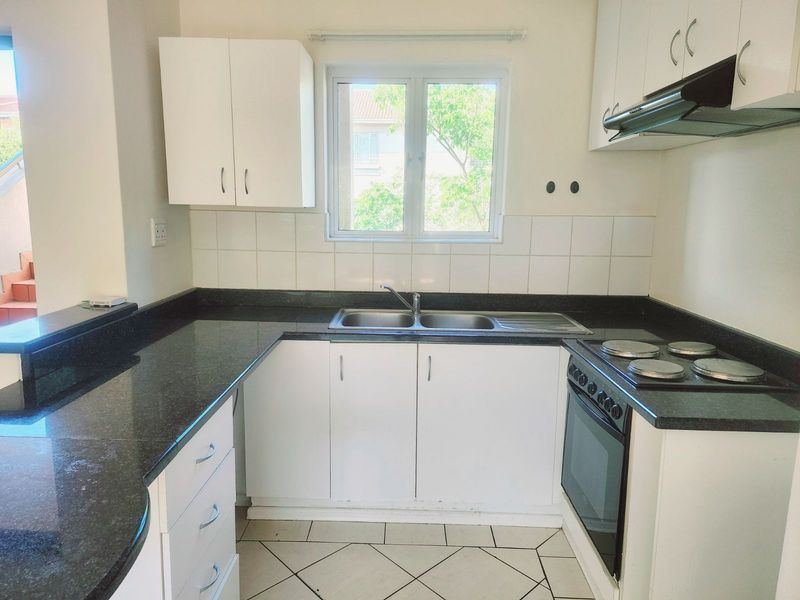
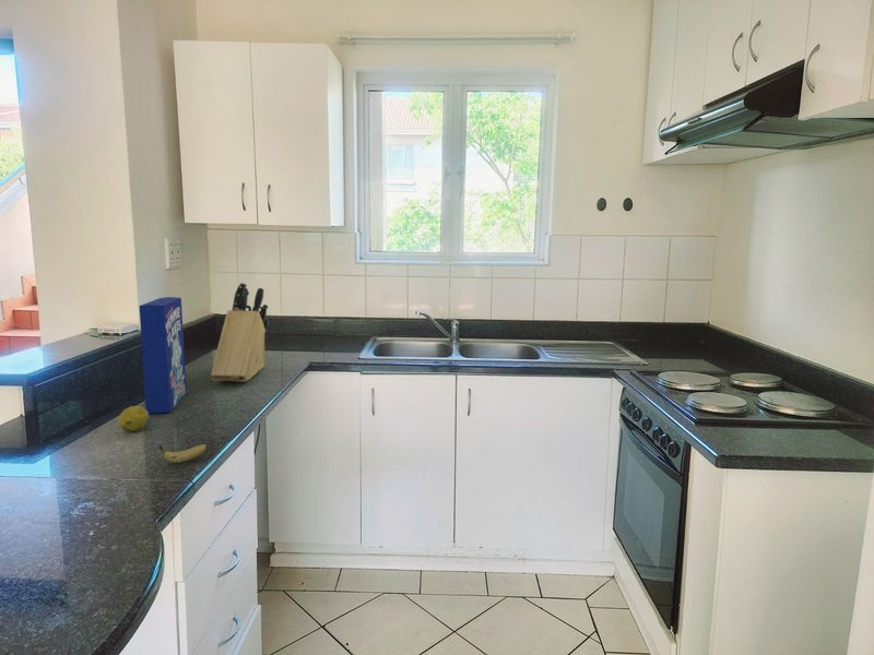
+ cereal box [138,296,187,414]
+ knife block [210,282,270,383]
+ banana [158,443,208,464]
+ fruit [117,405,150,432]
